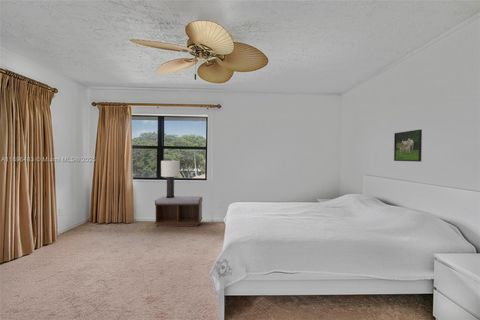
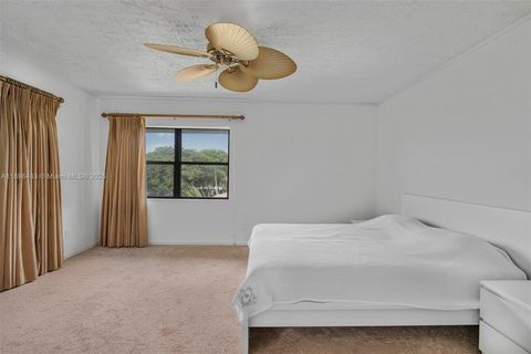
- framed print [393,129,423,163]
- bench [154,195,203,227]
- lamp [160,159,181,198]
